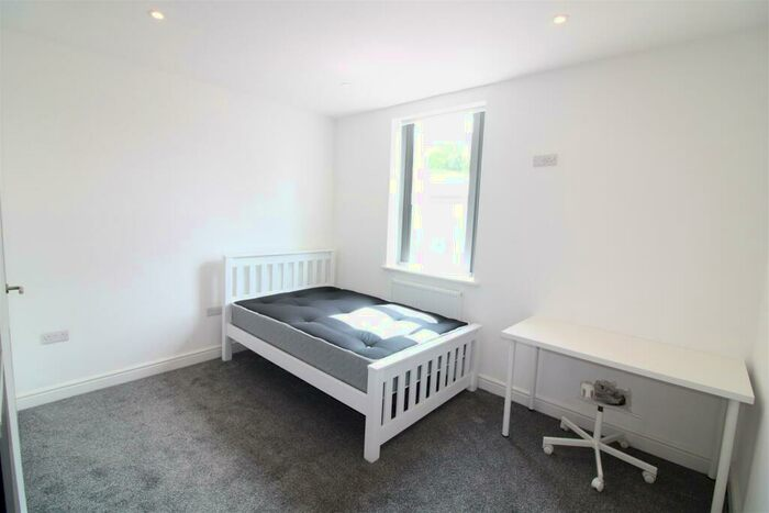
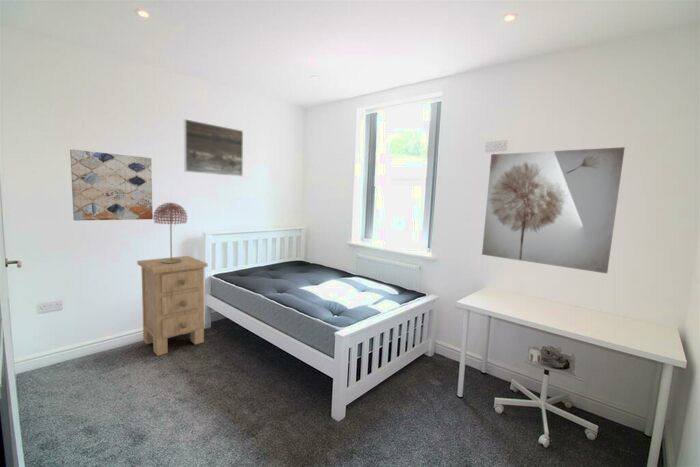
+ table lamp [153,202,188,263]
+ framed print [183,118,244,178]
+ wall art [69,148,154,222]
+ nightstand [136,255,208,357]
+ wall art [481,146,626,274]
